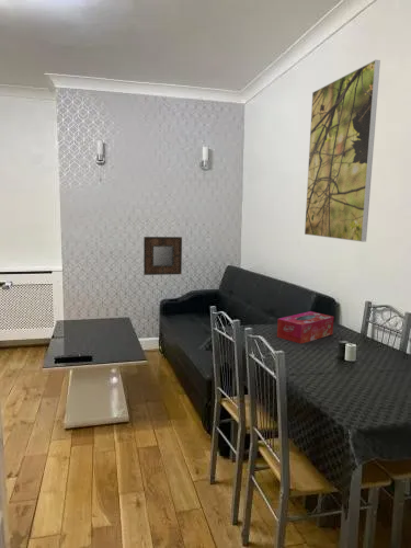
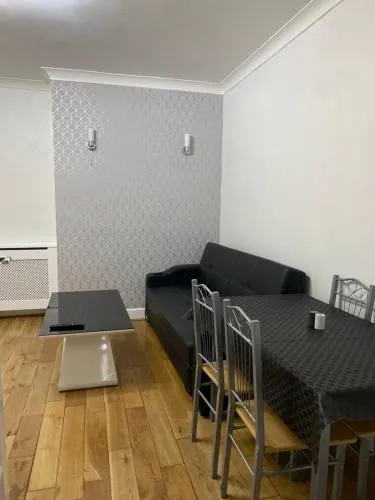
- home mirror [142,236,183,276]
- tissue box [276,310,335,345]
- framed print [304,59,381,243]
